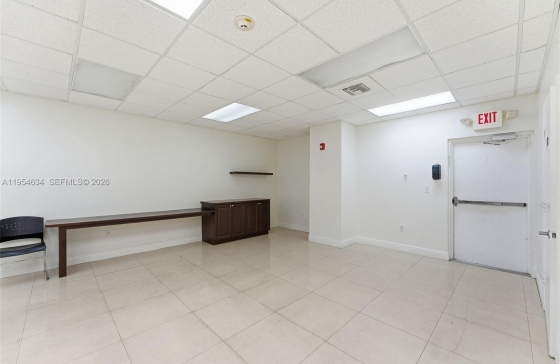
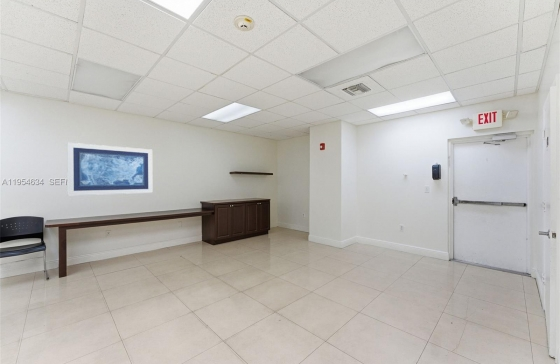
+ wall art [66,142,153,196]
